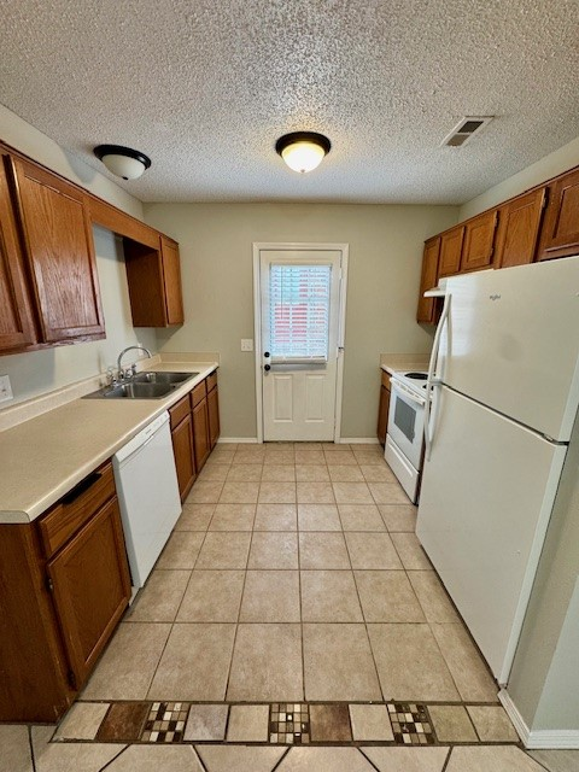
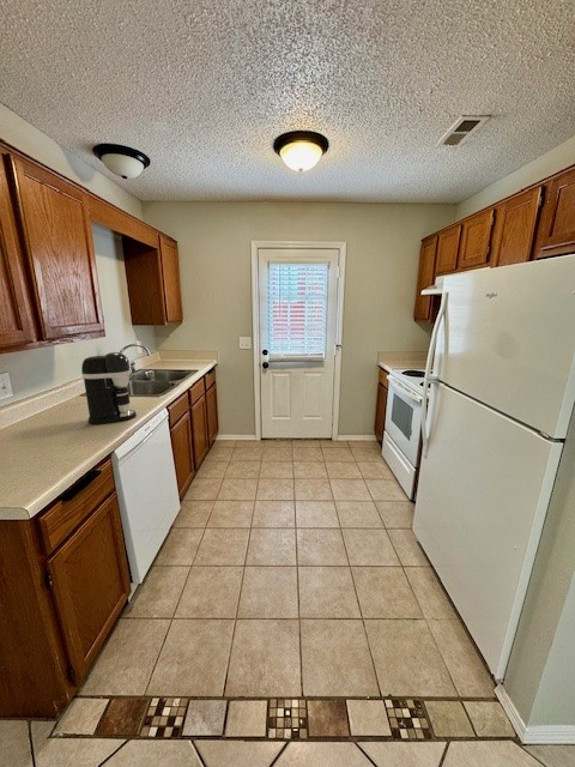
+ coffee maker [80,351,138,425]
